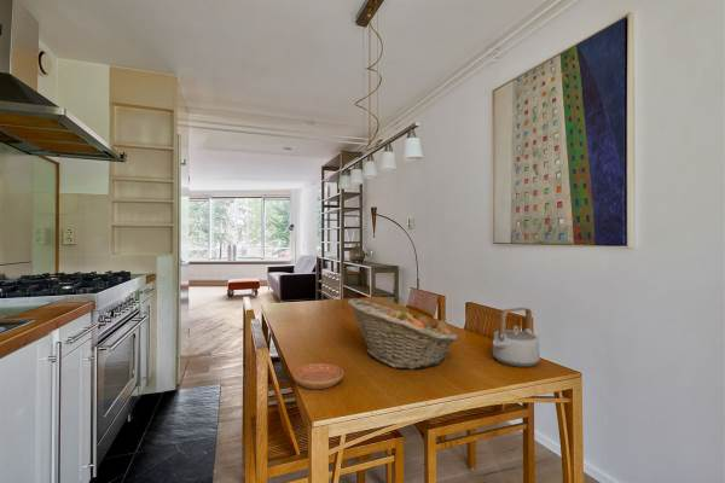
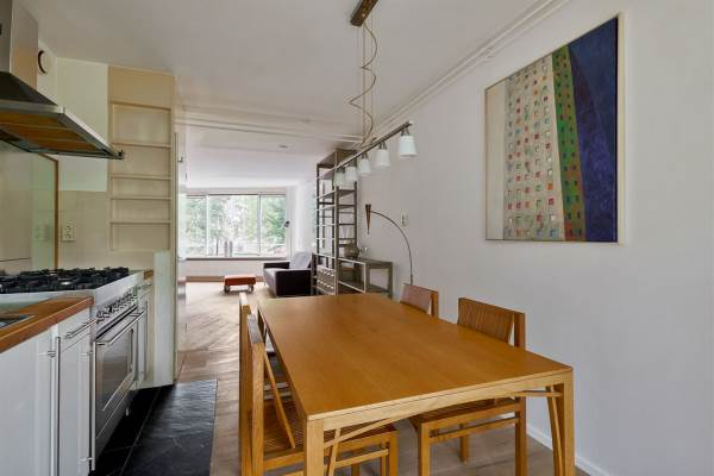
- fruit basket [347,297,459,371]
- saucer [291,362,344,390]
- teapot [492,307,541,368]
